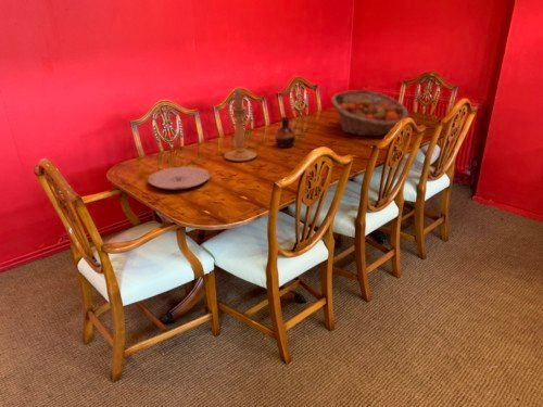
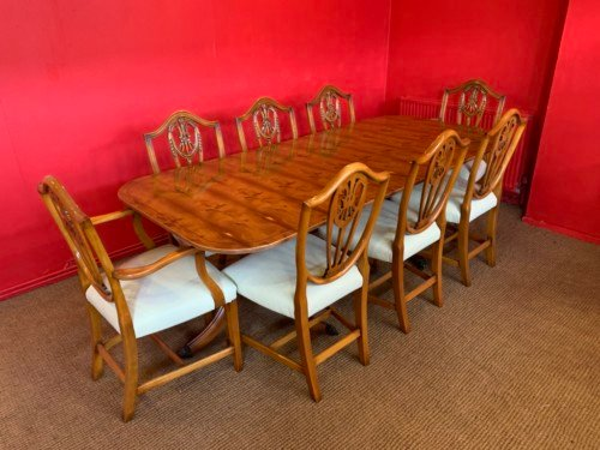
- plate [147,166,211,191]
- vase [274,116,296,149]
- fruit basket [330,89,409,137]
- candle holder [223,86,258,163]
